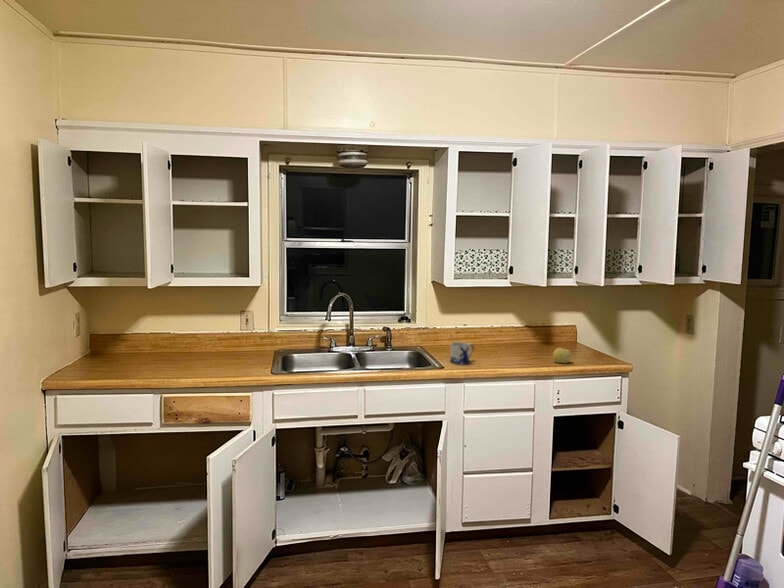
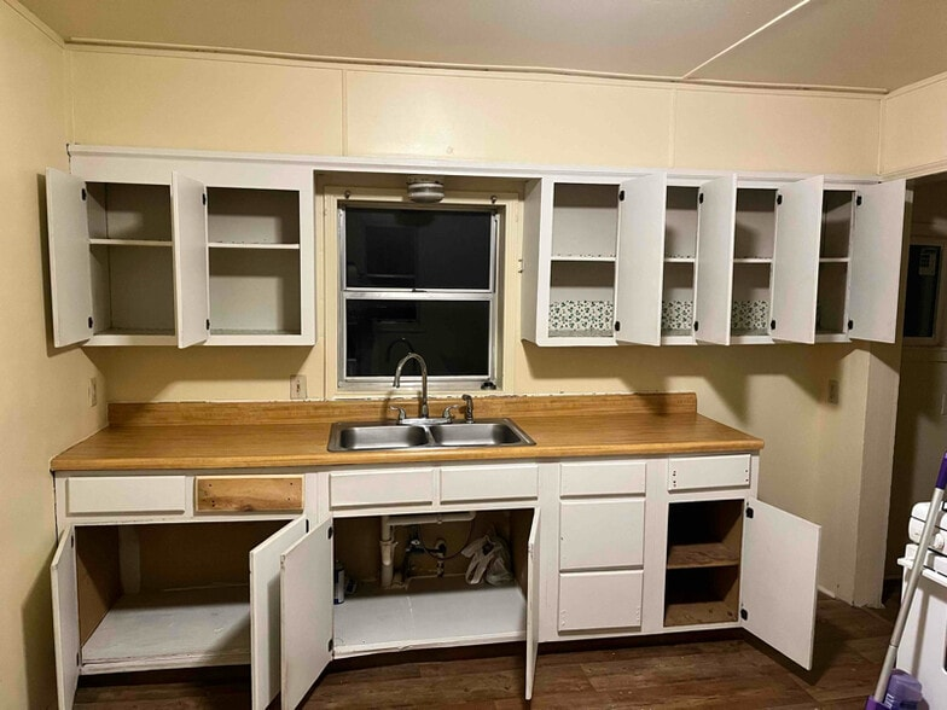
- mug [449,341,475,366]
- apple [552,347,572,365]
